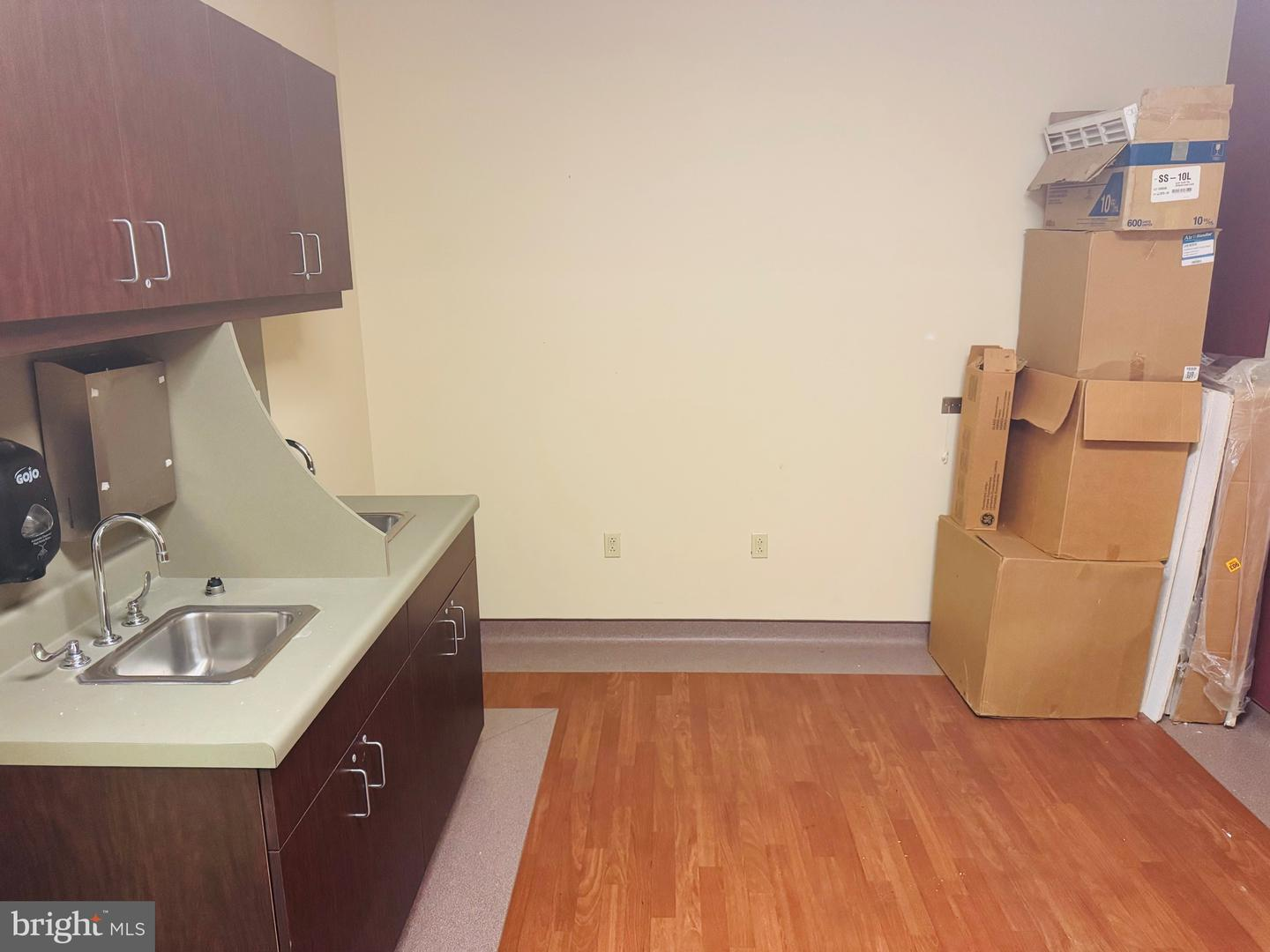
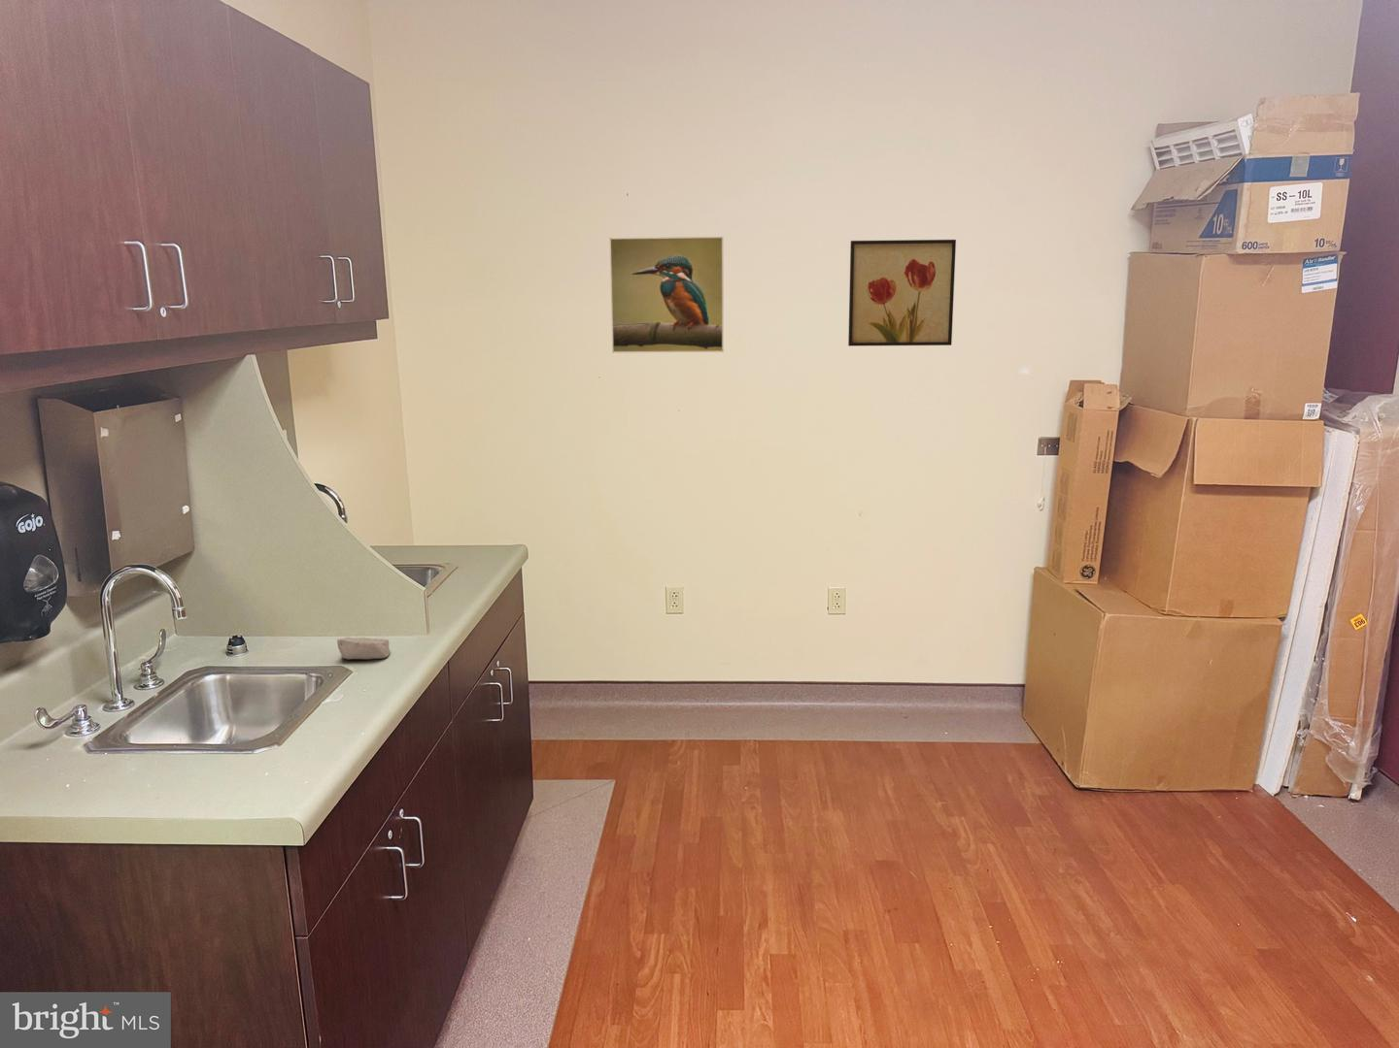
+ soap bar [336,636,391,659]
+ wall art [847,239,957,348]
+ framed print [608,236,725,353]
